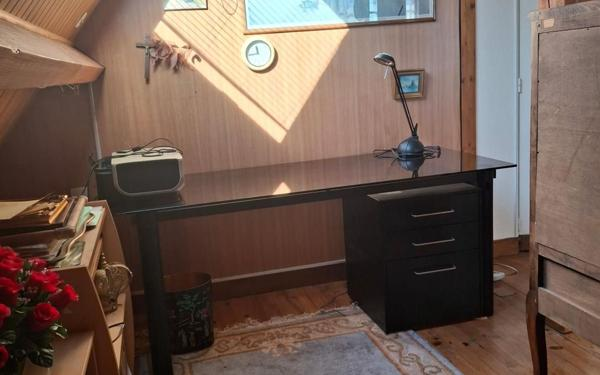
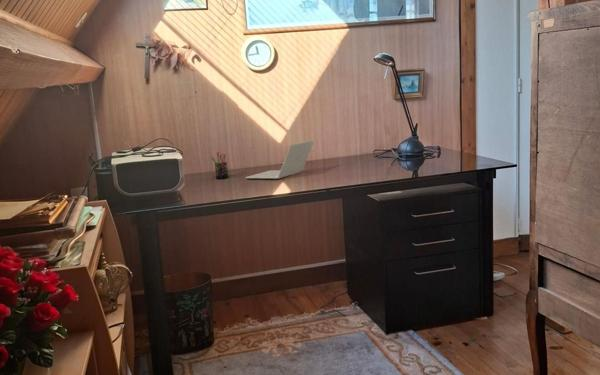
+ pen holder [210,151,229,180]
+ laptop [244,139,315,179]
